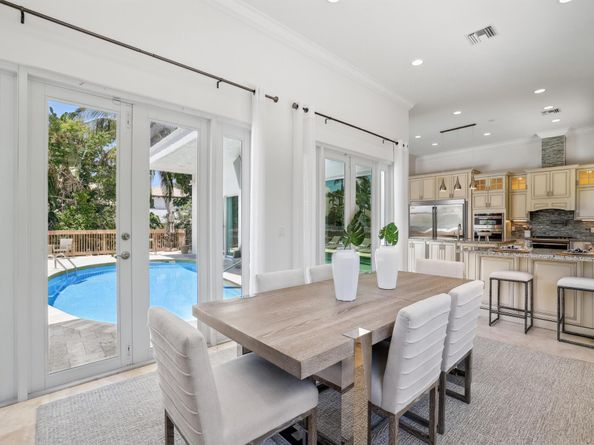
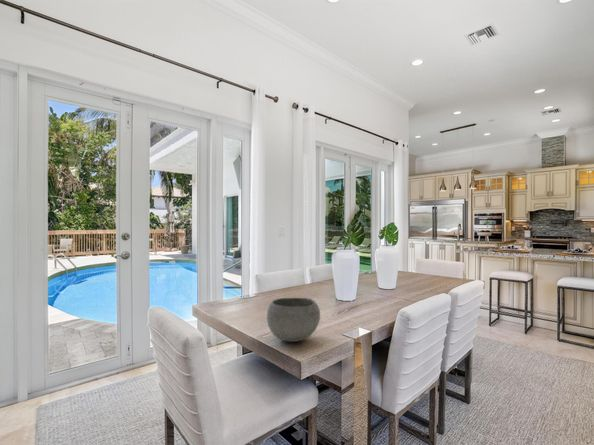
+ bowl [266,297,321,343]
